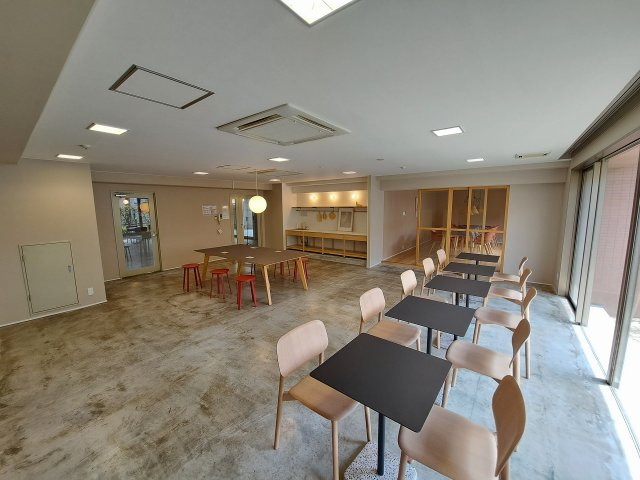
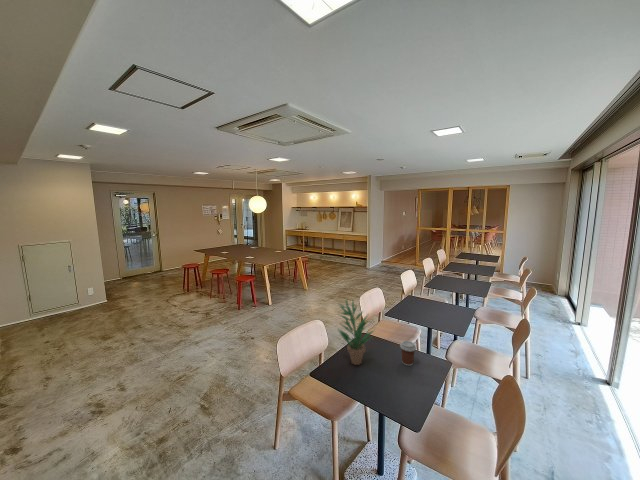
+ coffee cup [399,340,417,367]
+ potted plant [337,296,375,366]
